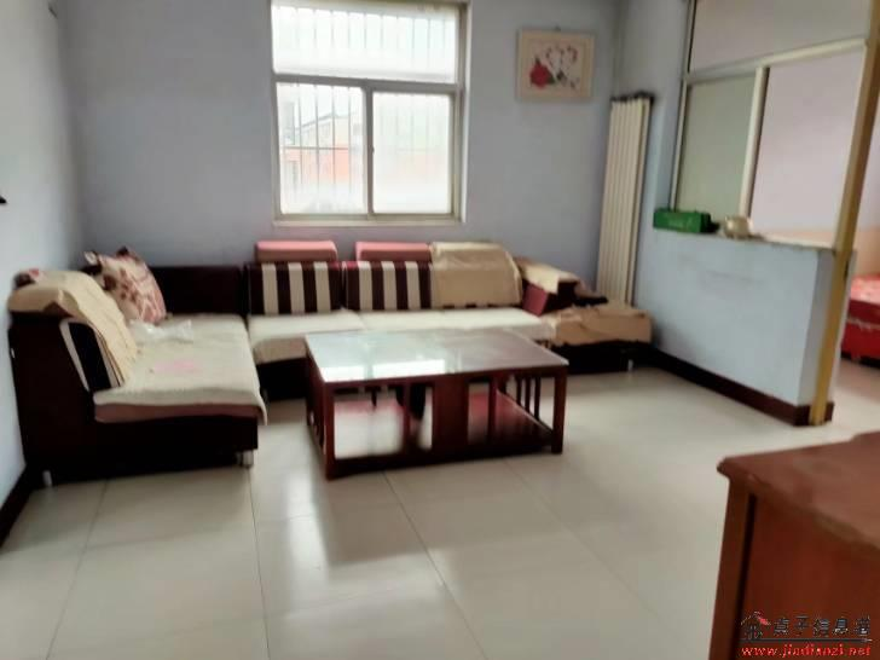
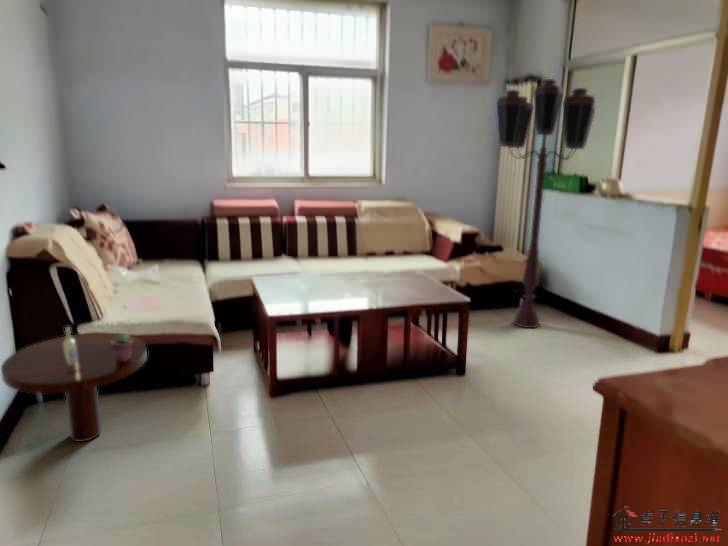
+ floor lamp [495,78,597,329]
+ potted succulent [111,332,133,362]
+ coffee table [0,326,148,443]
